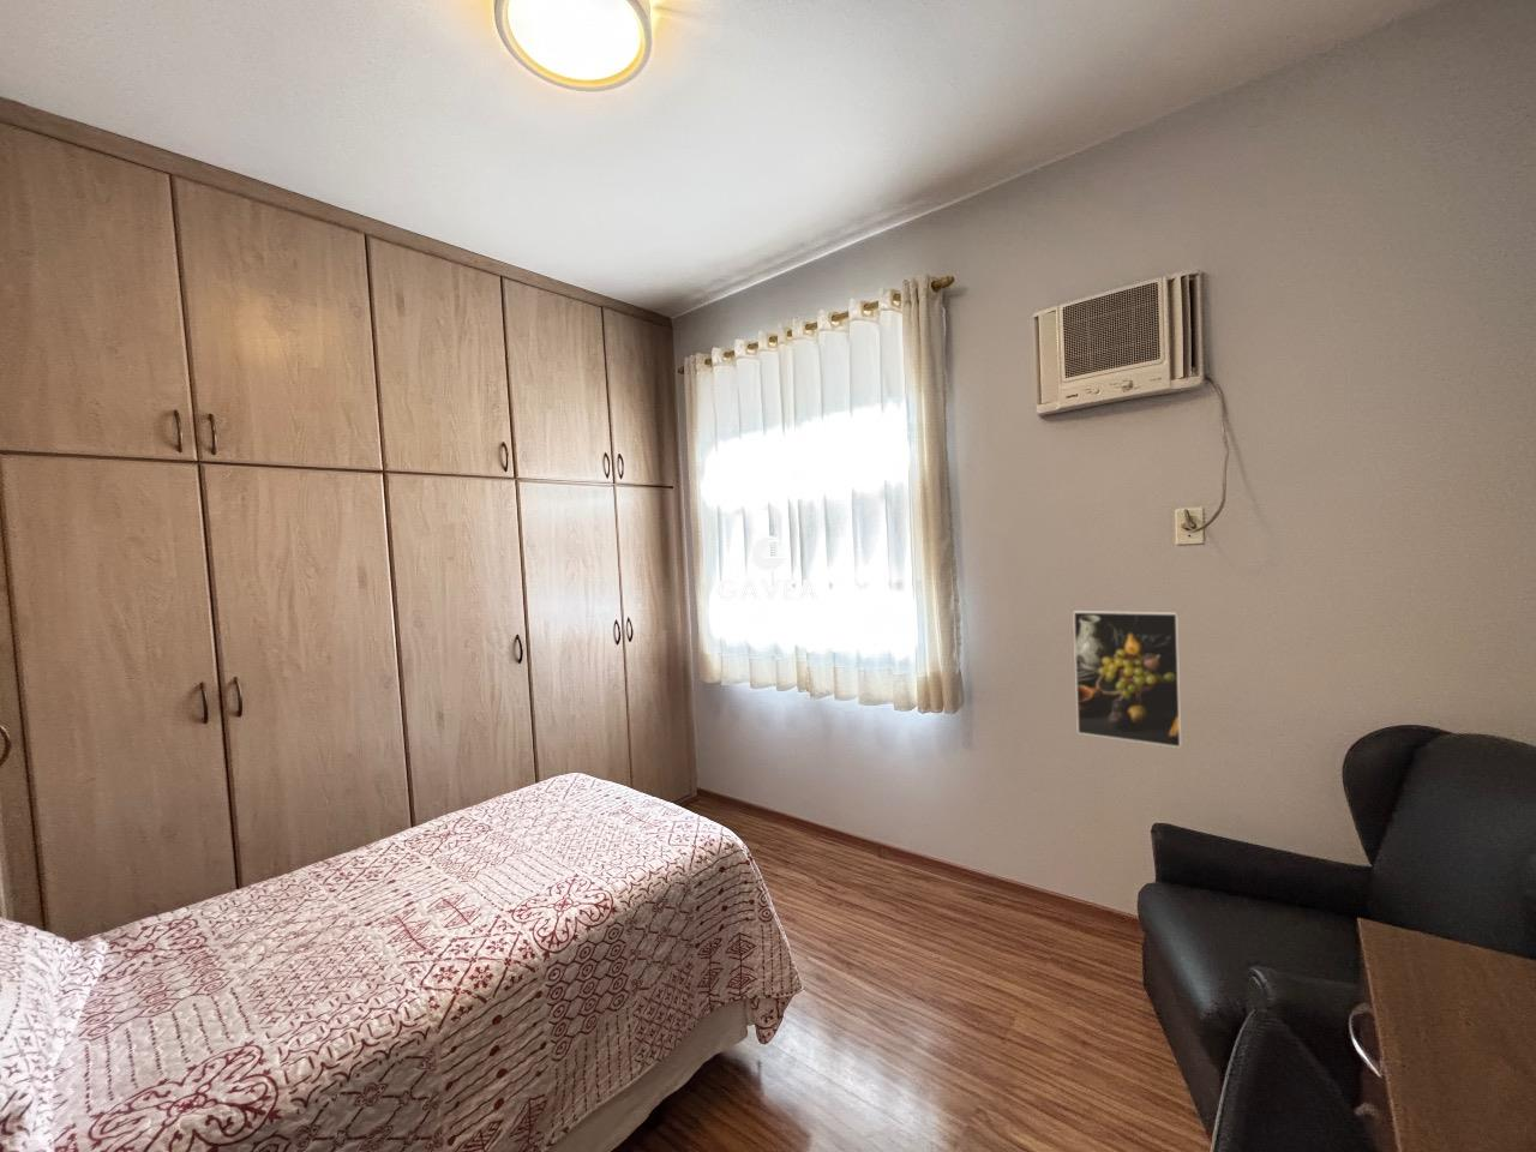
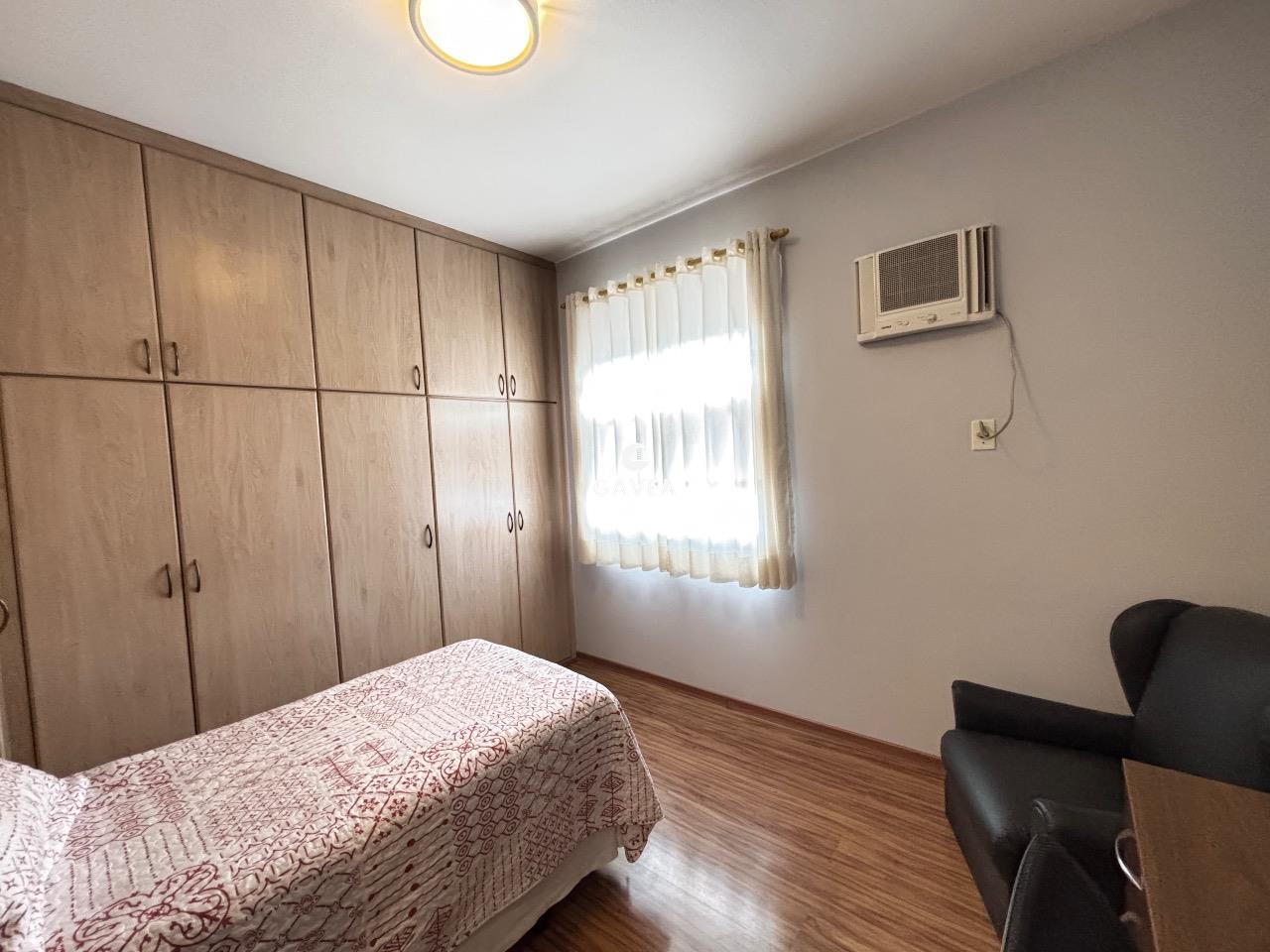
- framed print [1072,610,1183,749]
